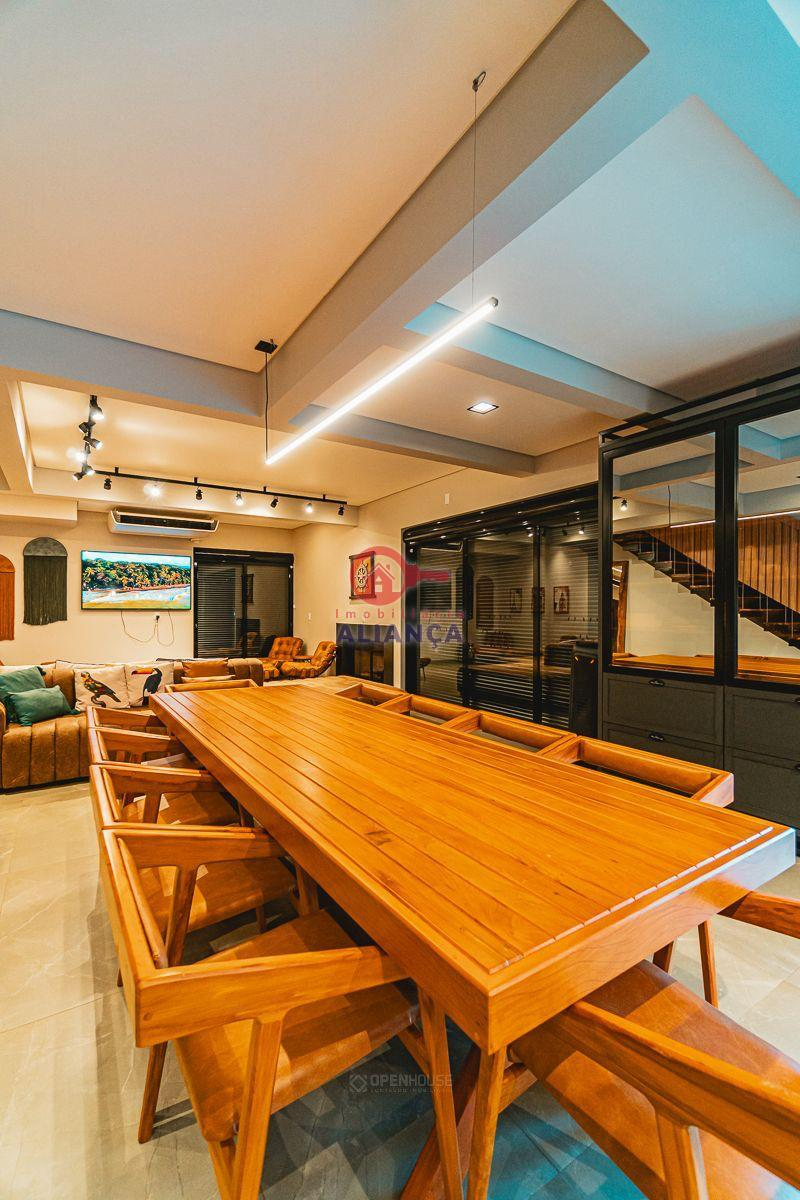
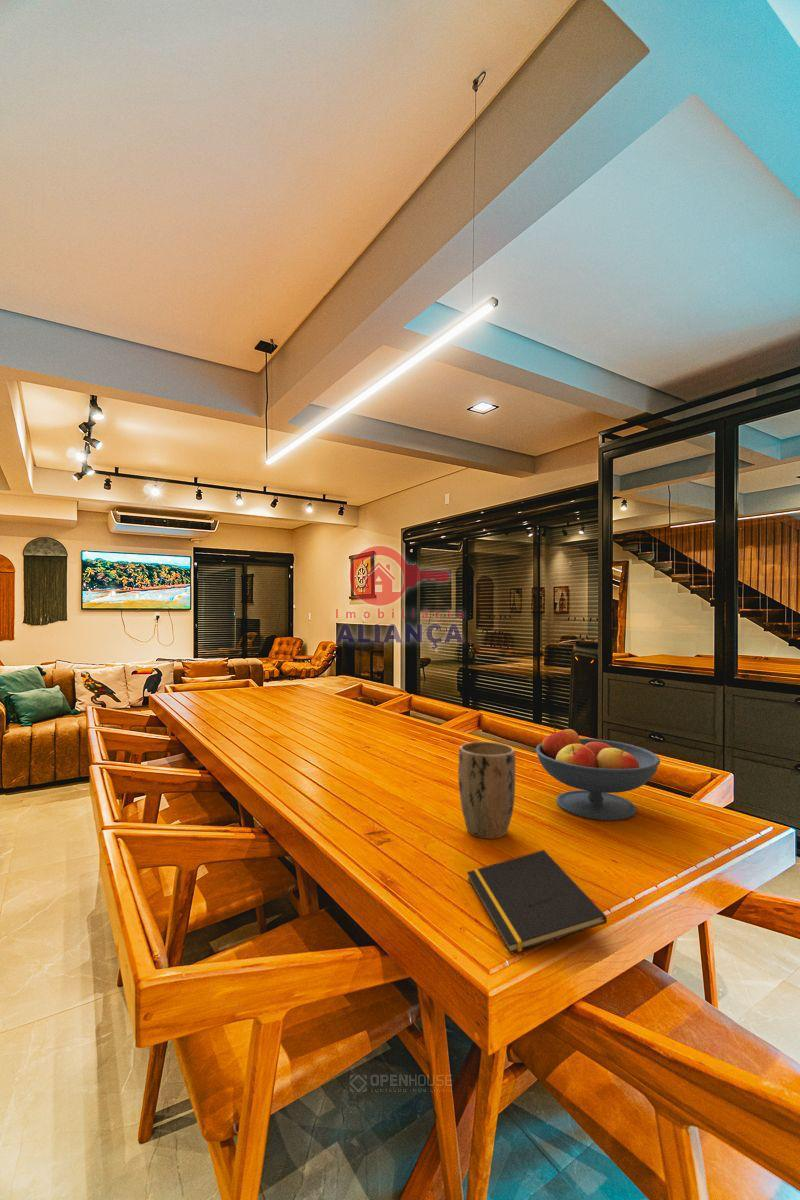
+ plant pot [457,741,516,840]
+ notepad [466,849,608,955]
+ fruit bowl [534,727,661,822]
